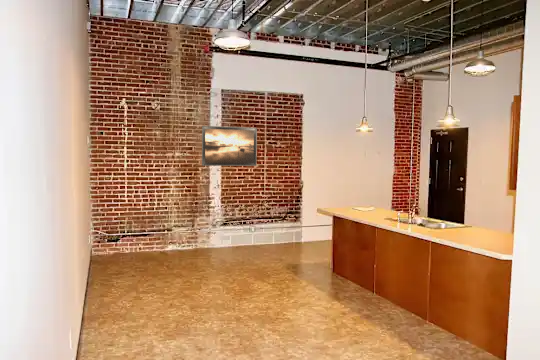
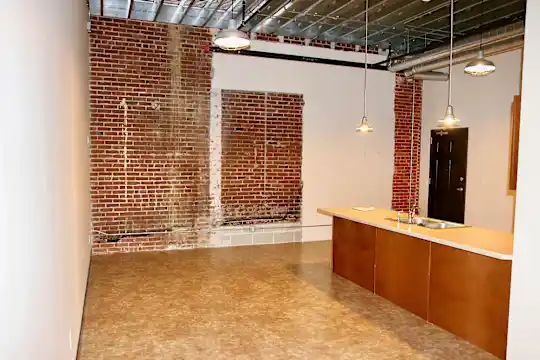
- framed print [201,125,258,167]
